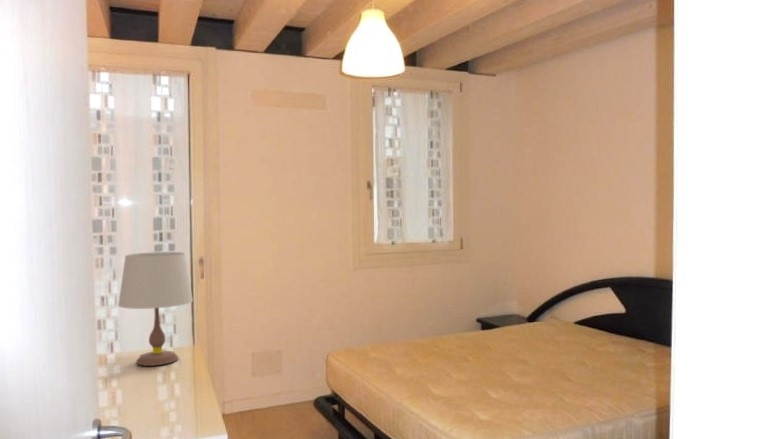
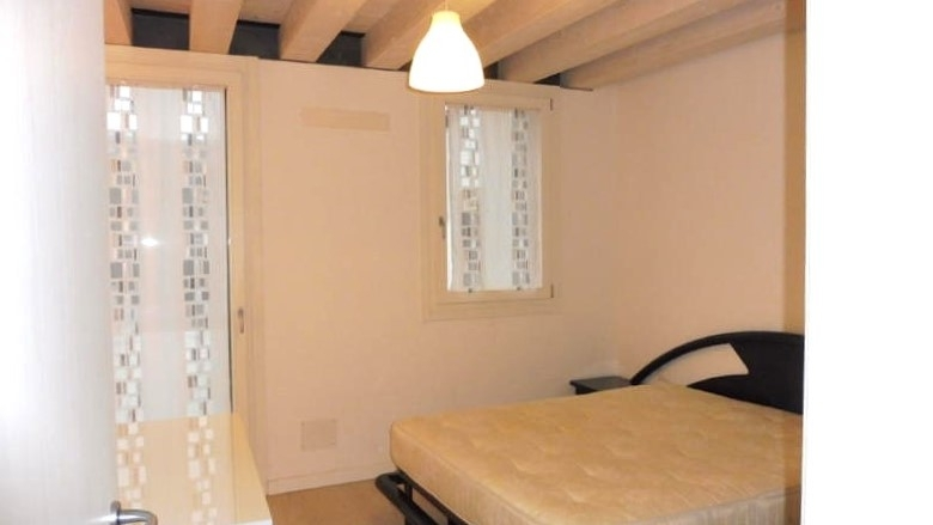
- table lamp [117,251,194,367]
